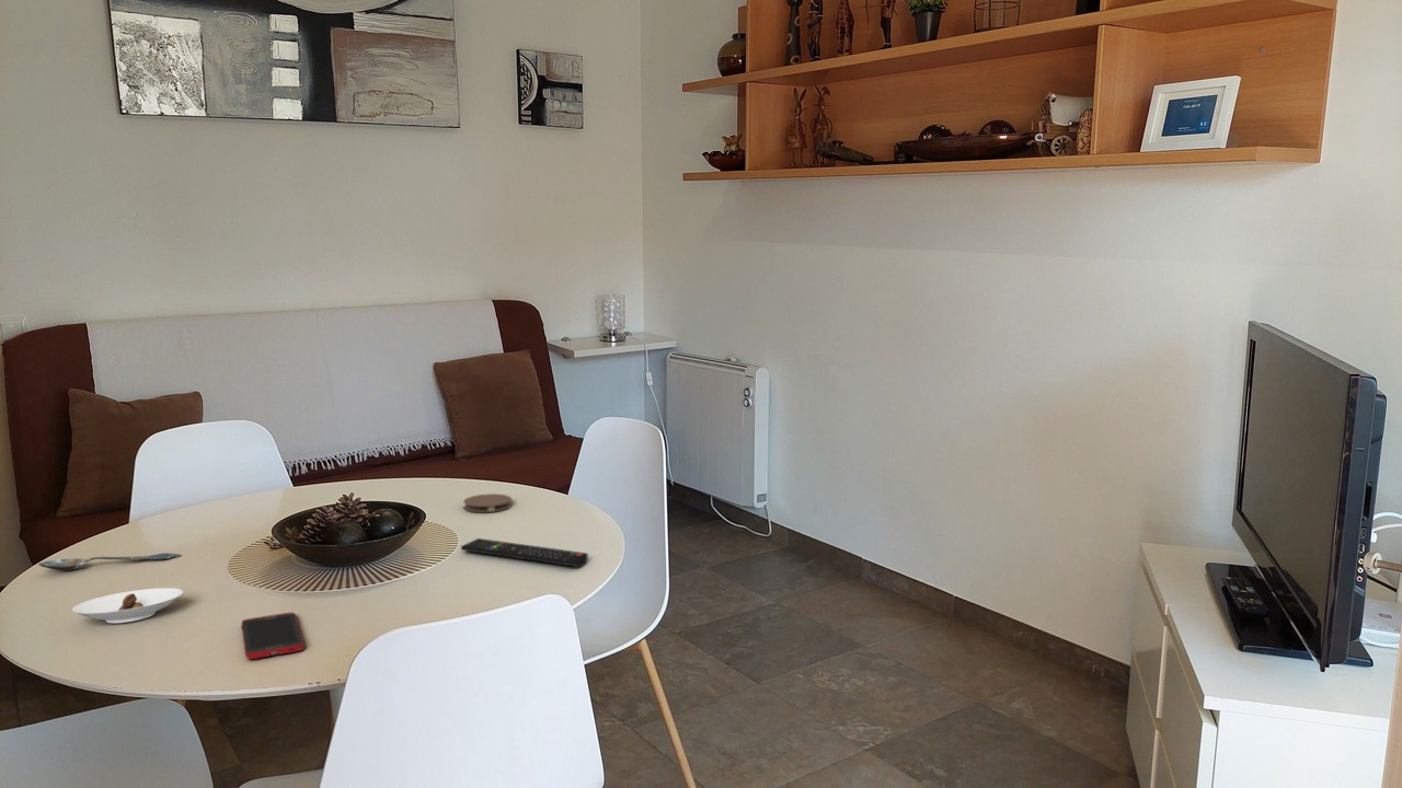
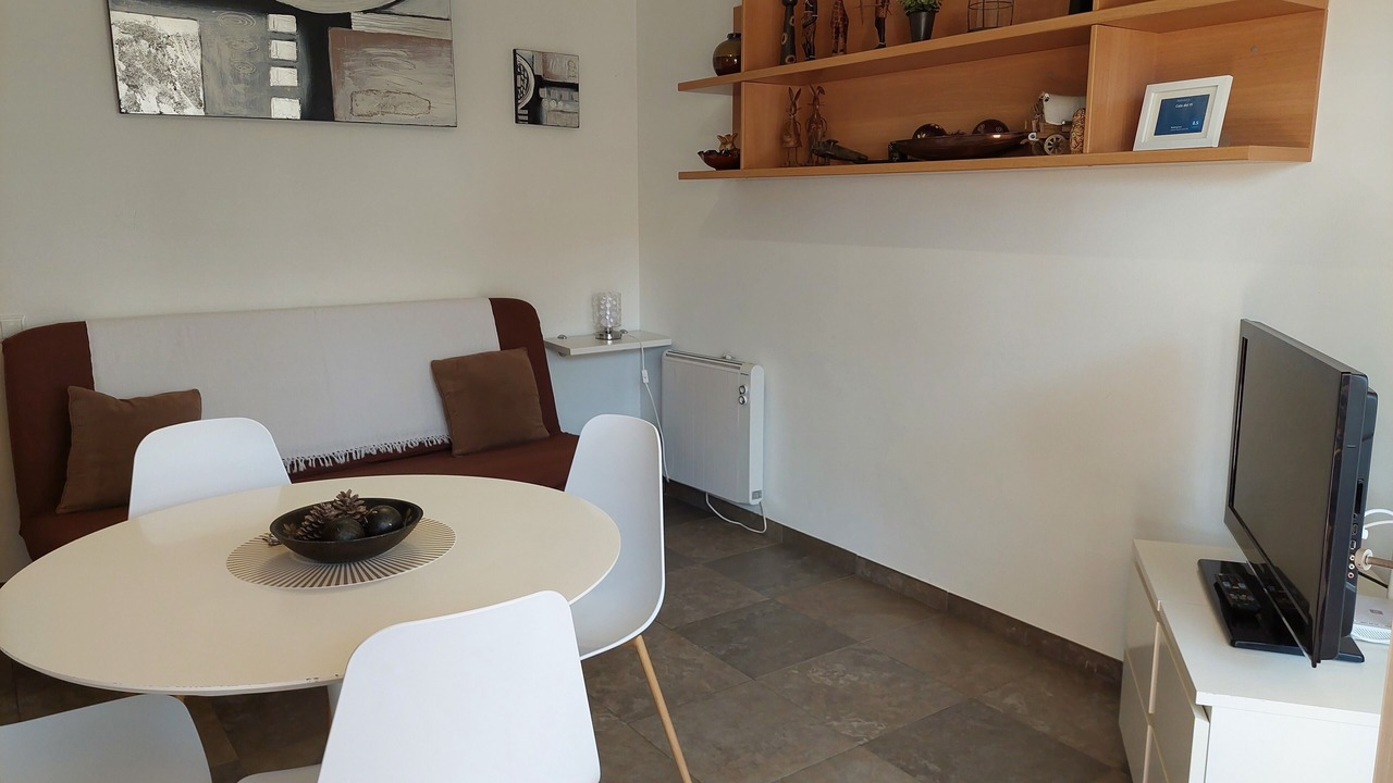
- coaster [462,493,513,513]
- cell phone [240,612,304,660]
- saucer [71,587,184,624]
- spoon [37,552,182,571]
- remote control [460,537,589,568]
